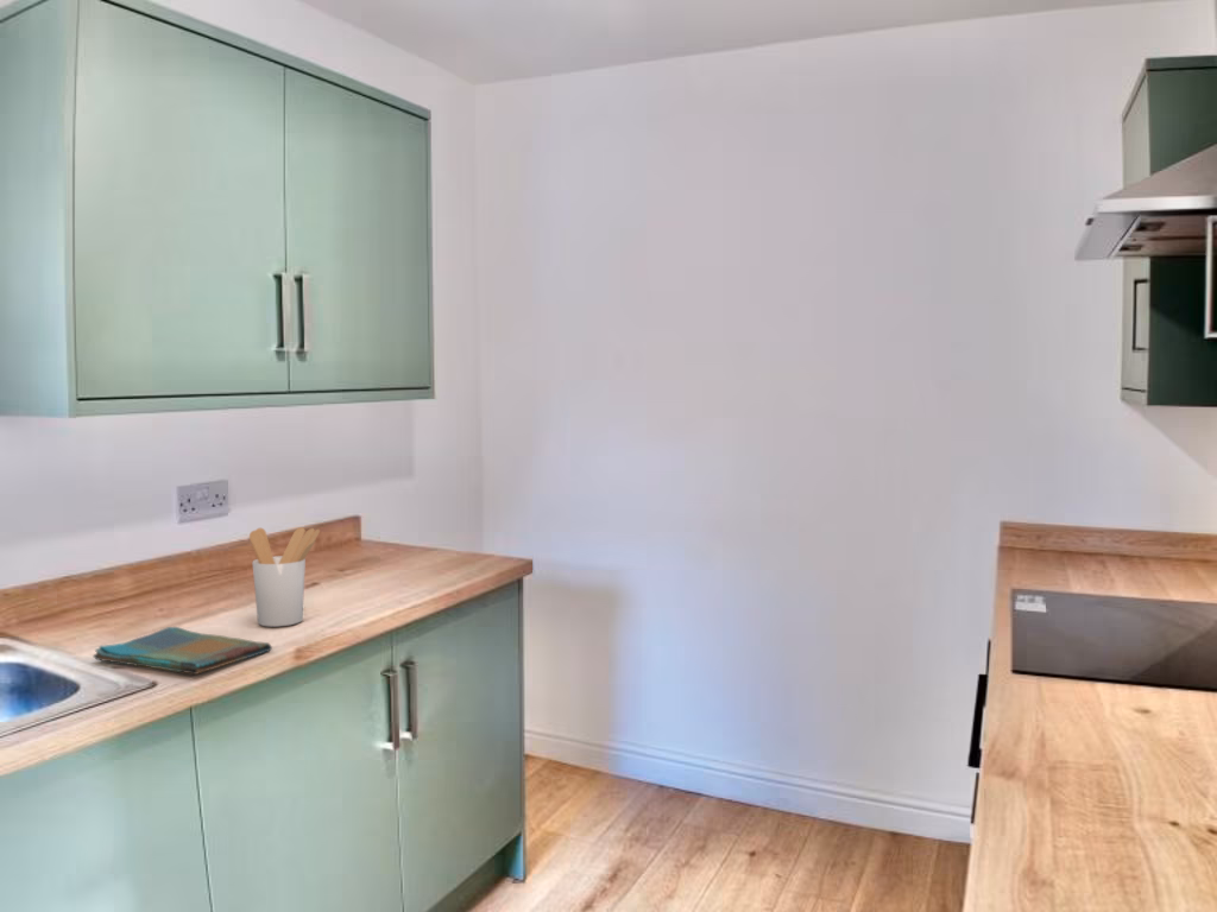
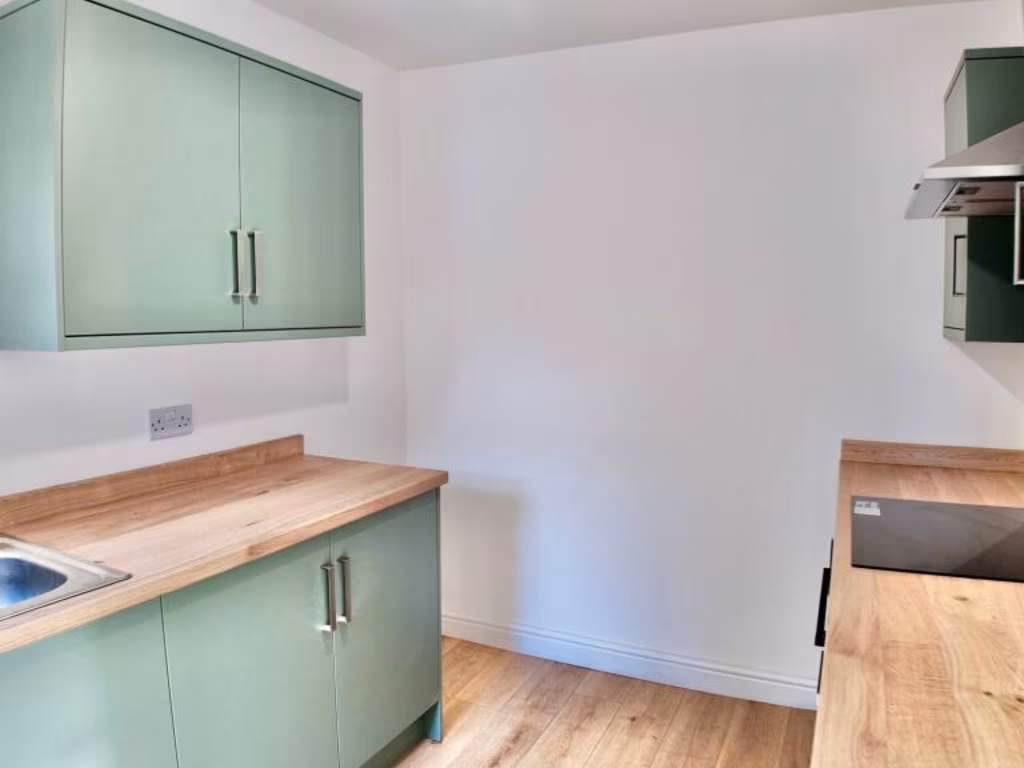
- utensil holder [248,526,321,628]
- dish towel [92,626,273,676]
